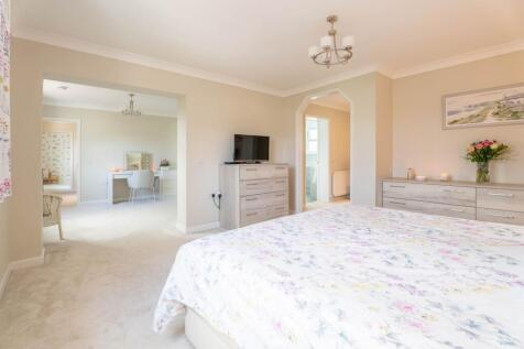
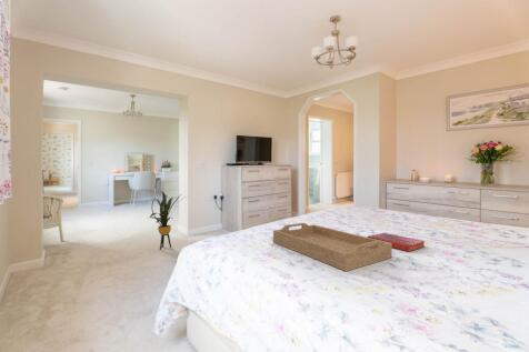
+ house plant [147,190,188,251]
+ hardback book [367,232,426,253]
+ serving tray [272,222,392,272]
